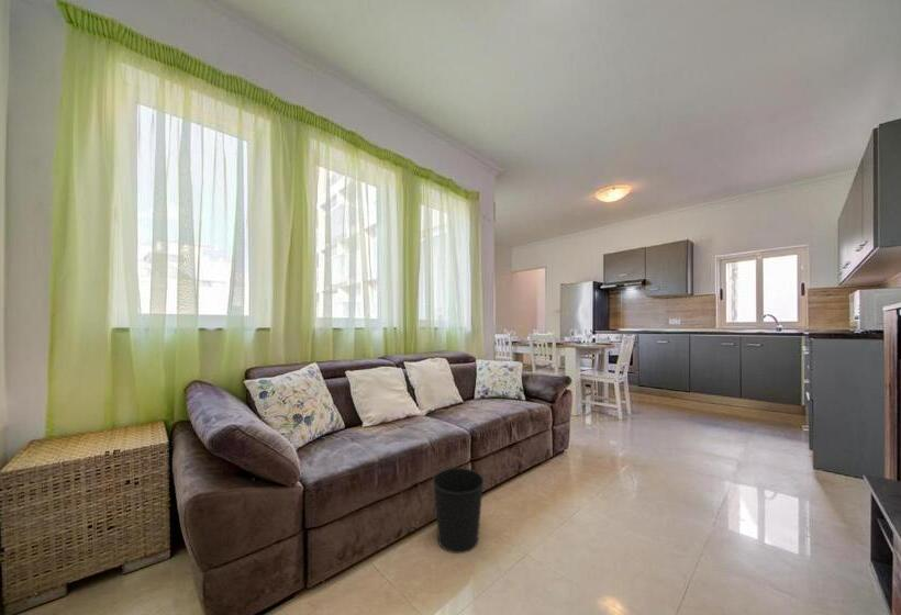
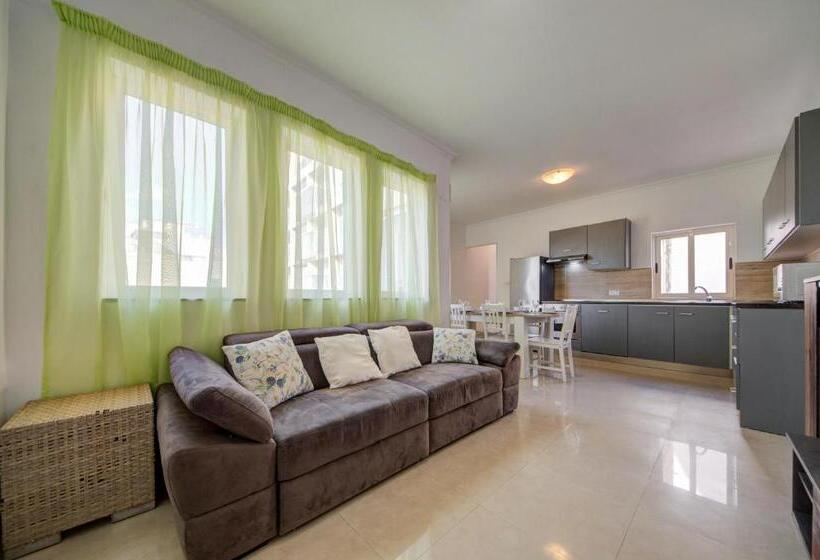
- wastebasket [432,467,486,555]
